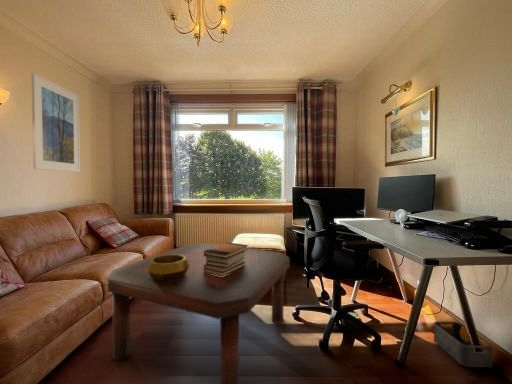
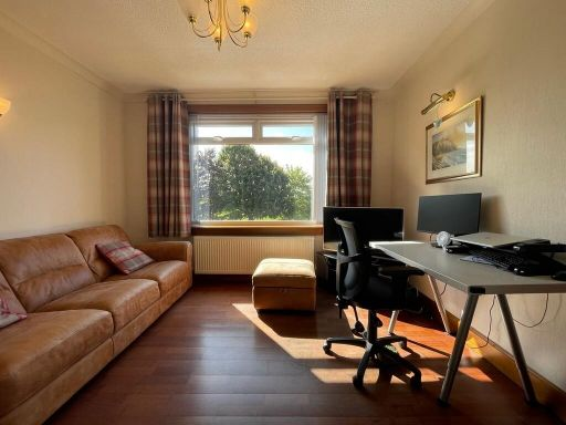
- storage bin [433,321,493,368]
- book stack [203,242,249,276]
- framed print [30,72,81,173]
- coffee table [107,242,291,384]
- decorative bowl [147,254,189,282]
